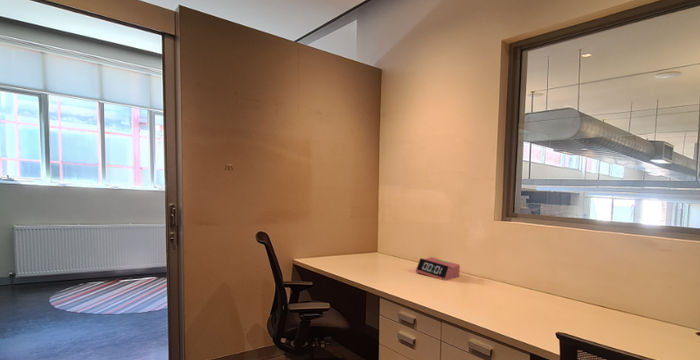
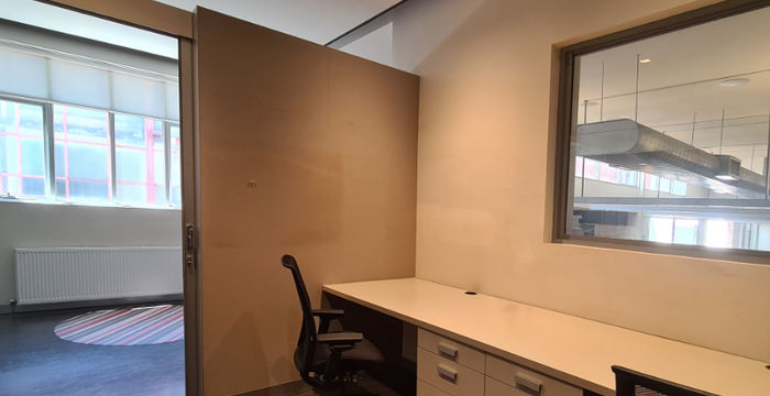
- alarm clock [415,256,461,282]
